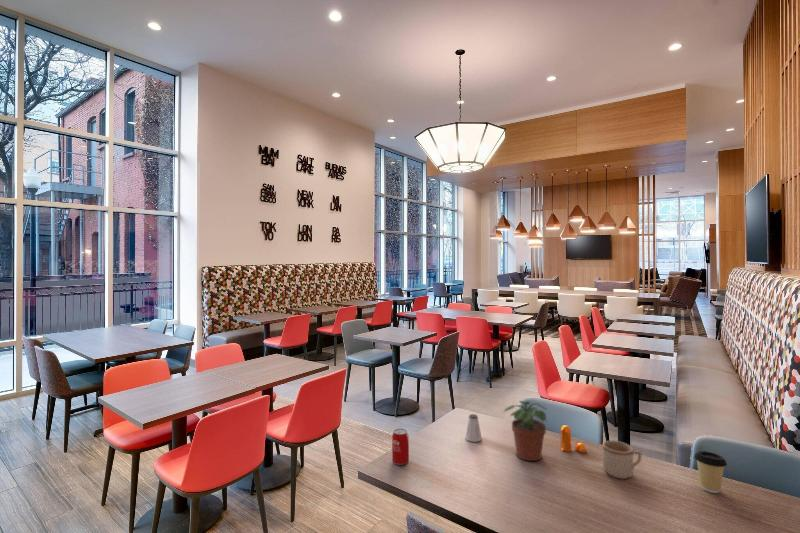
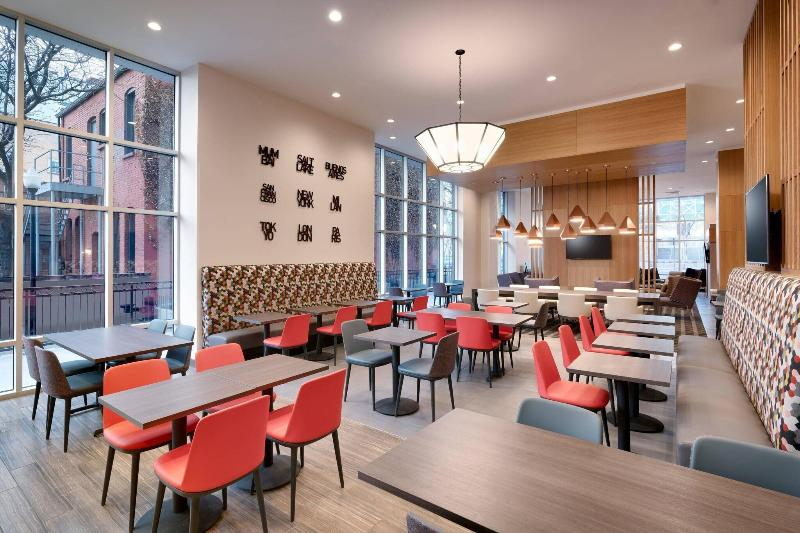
- coffee cup [693,450,728,494]
- saltshaker [464,413,483,443]
- beverage can [391,428,410,466]
- mug [602,440,642,480]
- potted plant [502,400,548,462]
- pepper shaker [560,424,587,454]
